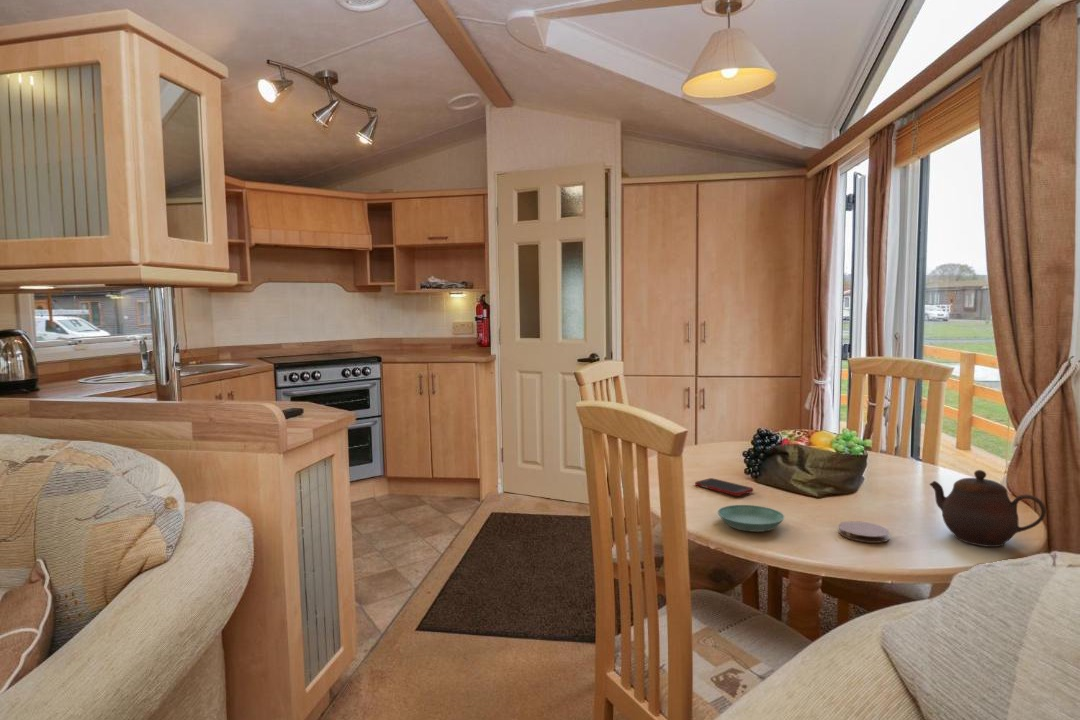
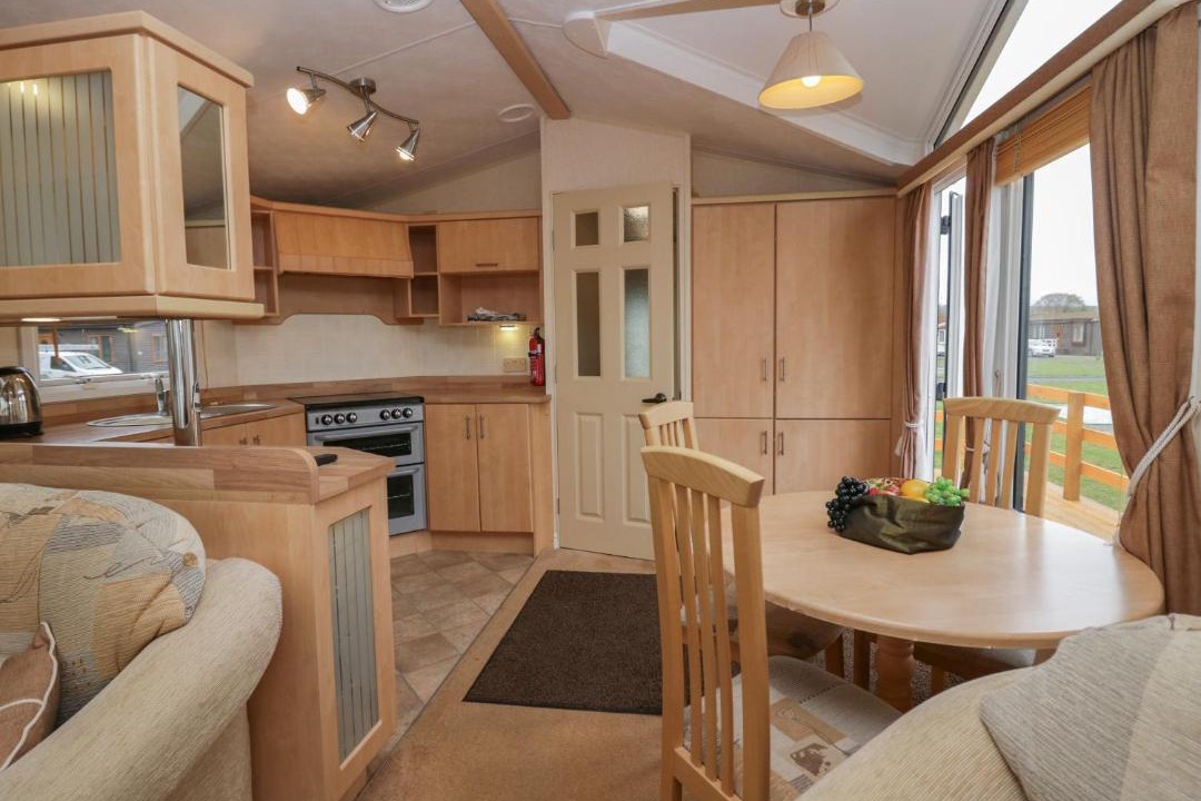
- teapot [928,469,1047,548]
- cell phone [694,477,754,497]
- coaster [837,520,890,544]
- saucer [717,504,785,533]
